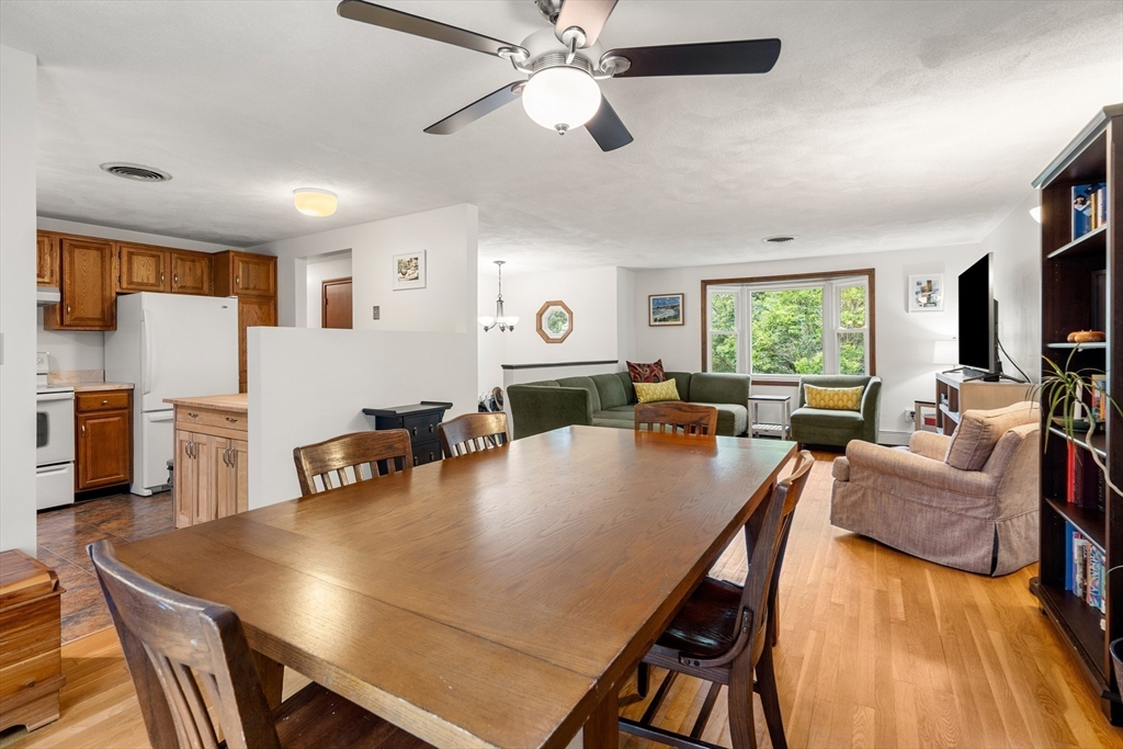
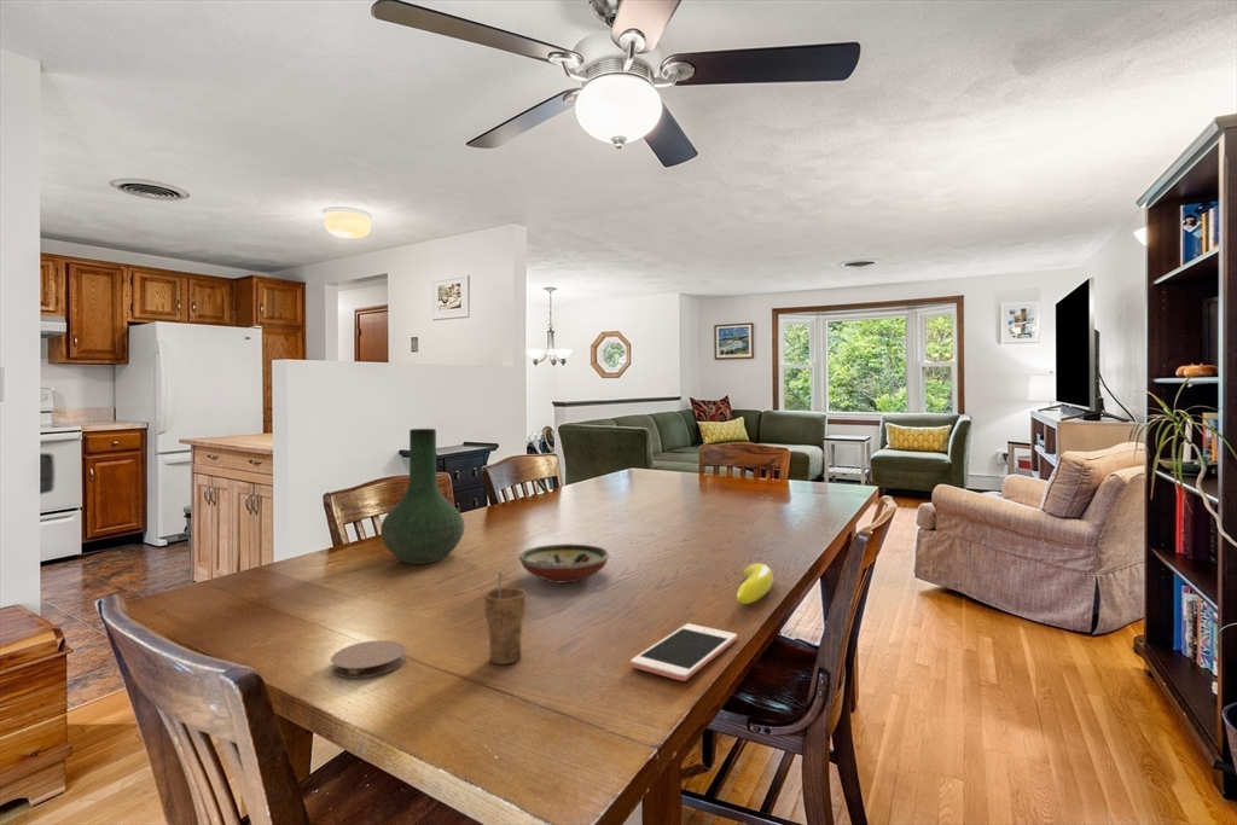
+ cup [483,571,527,666]
+ vase [379,428,465,565]
+ decorative bowl [518,542,611,585]
+ coaster [330,639,407,679]
+ cell phone [629,622,738,682]
+ banana [736,562,774,605]
